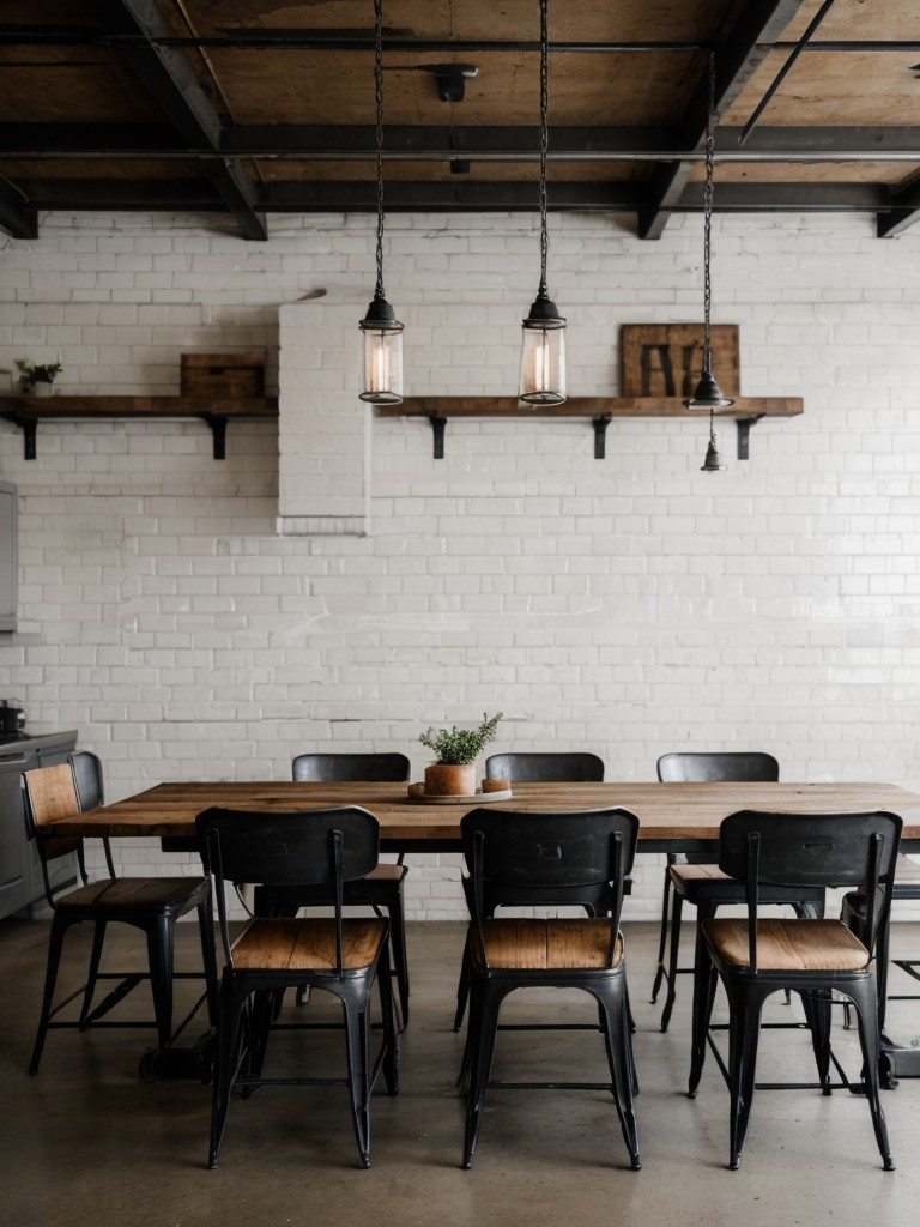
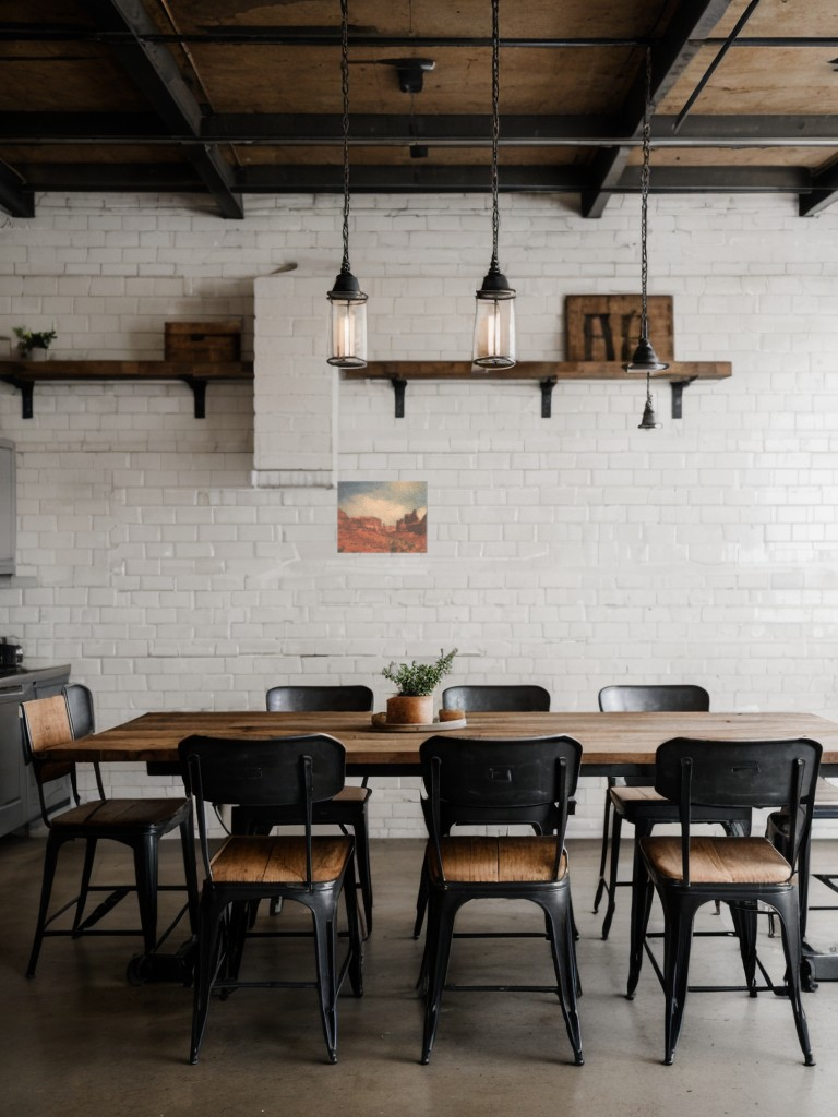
+ wall art [336,480,428,554]
